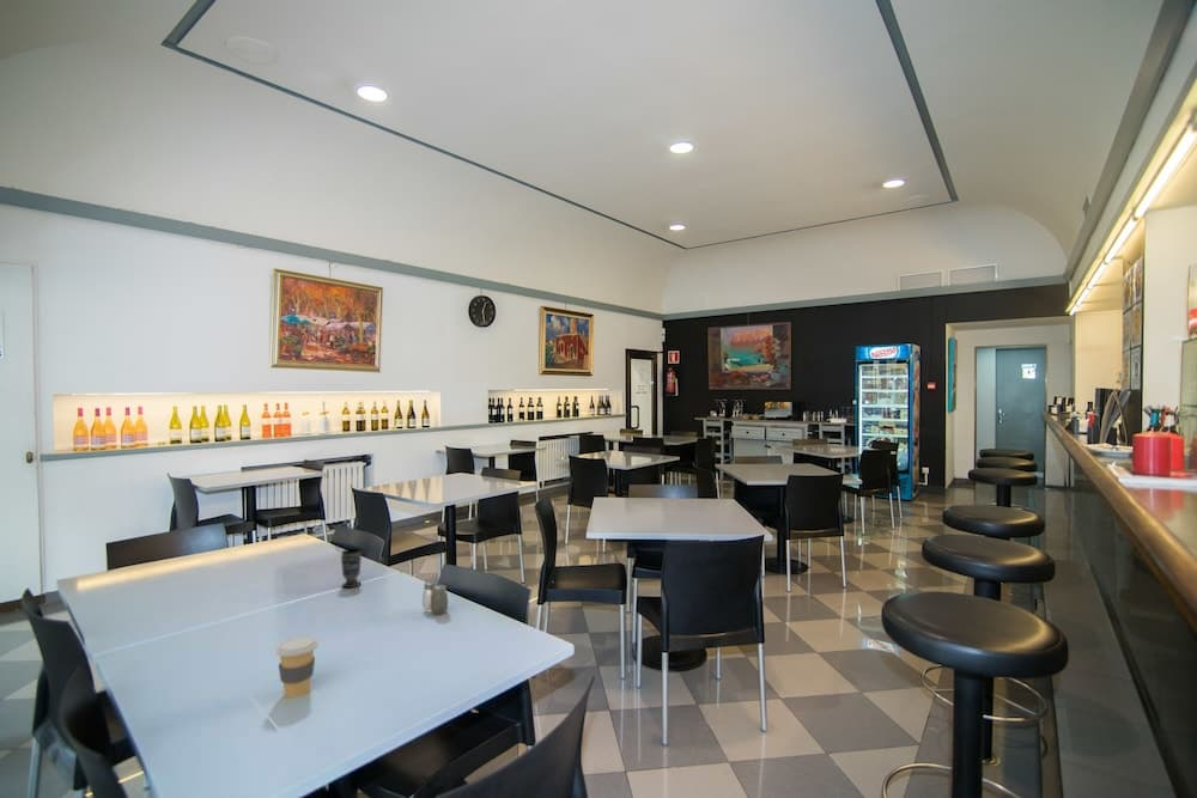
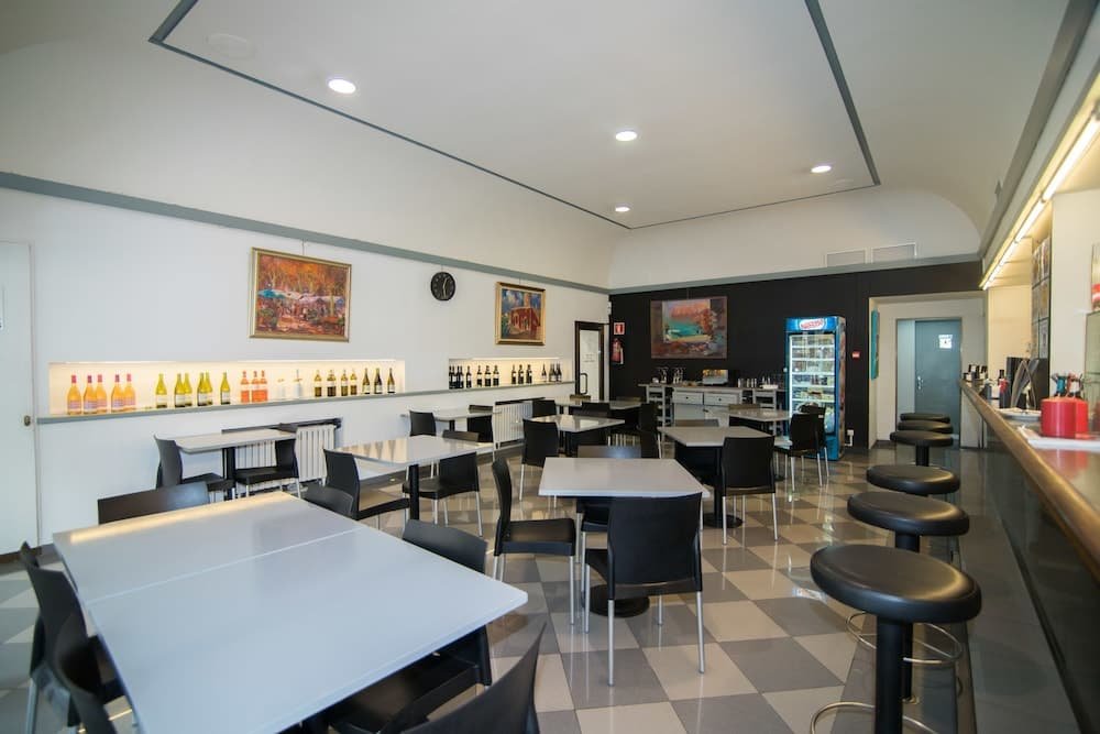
- salt and pepper shaker [421,580,449,616]
- coffee cup [275,635,320,699]
- cup [340,548,363,589]
